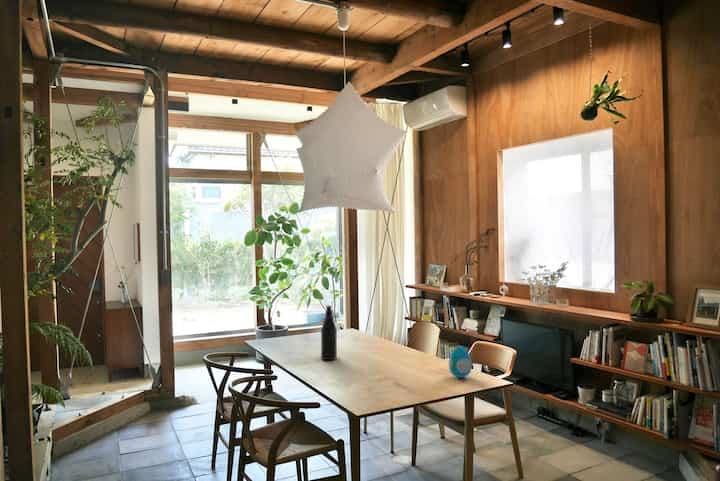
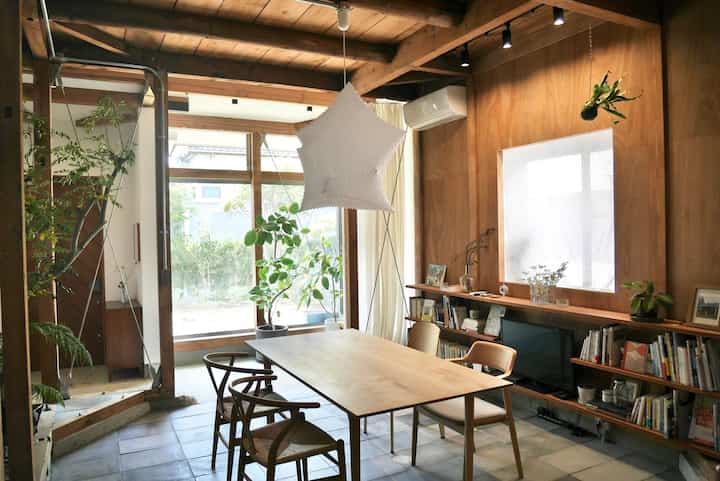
- bottle [320,304,338,361]
- decorative egg [448,345,473,379]
